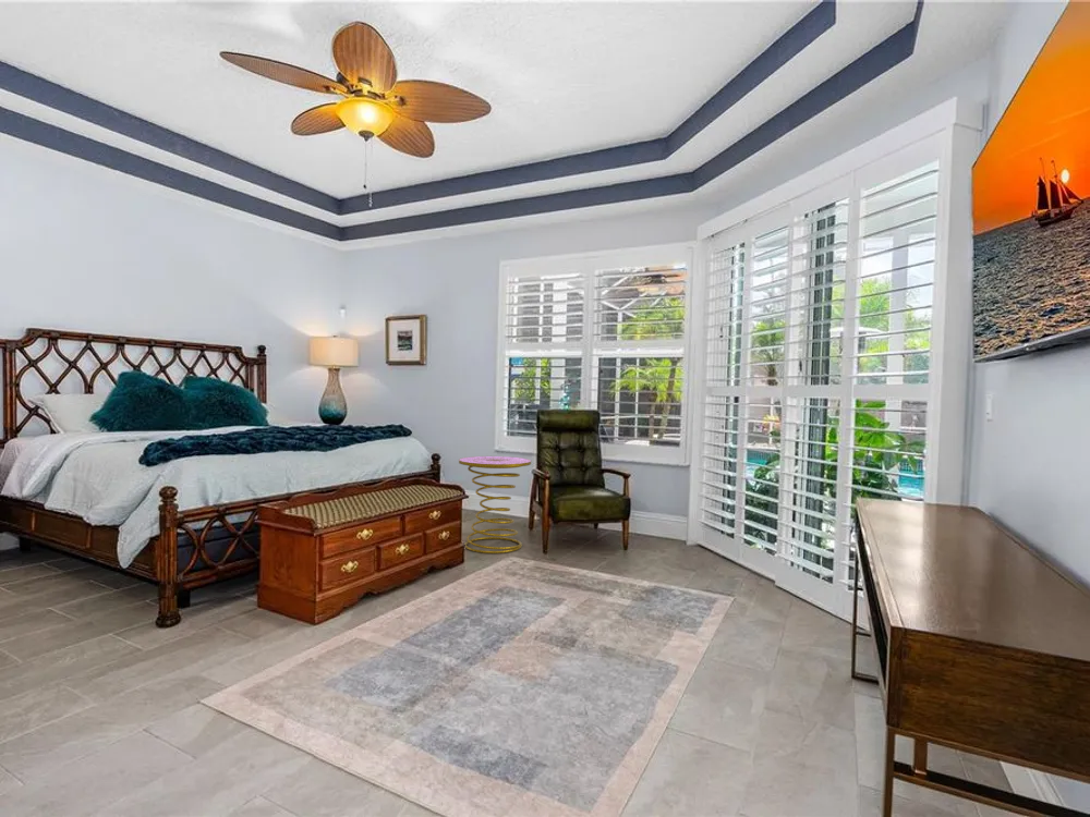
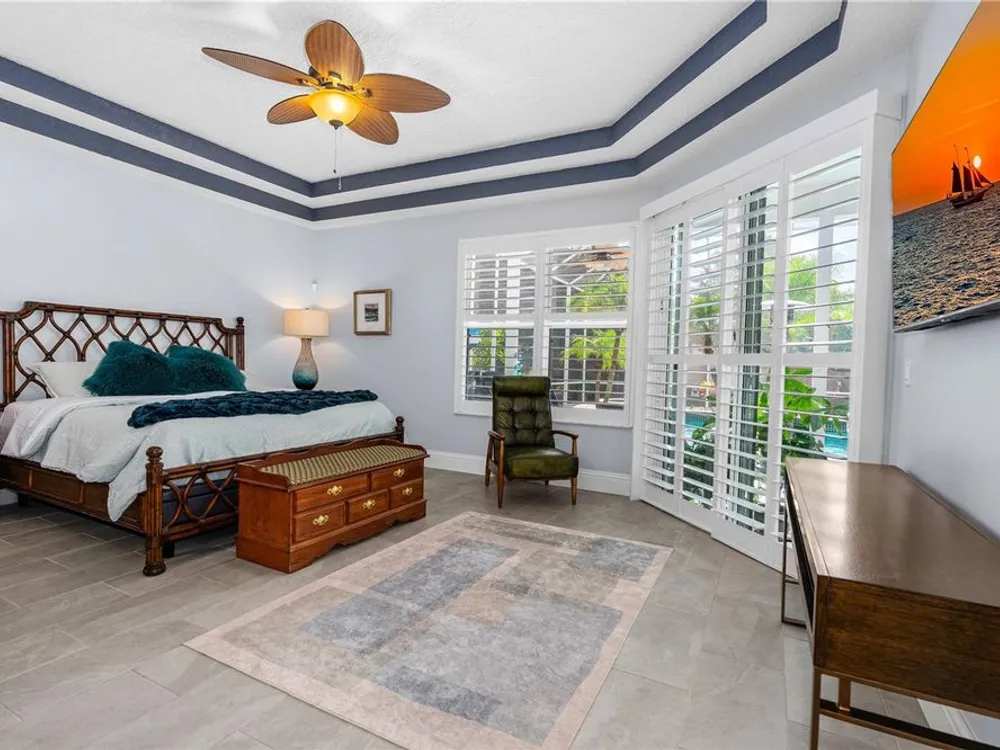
- side table [458,455,532,554]
